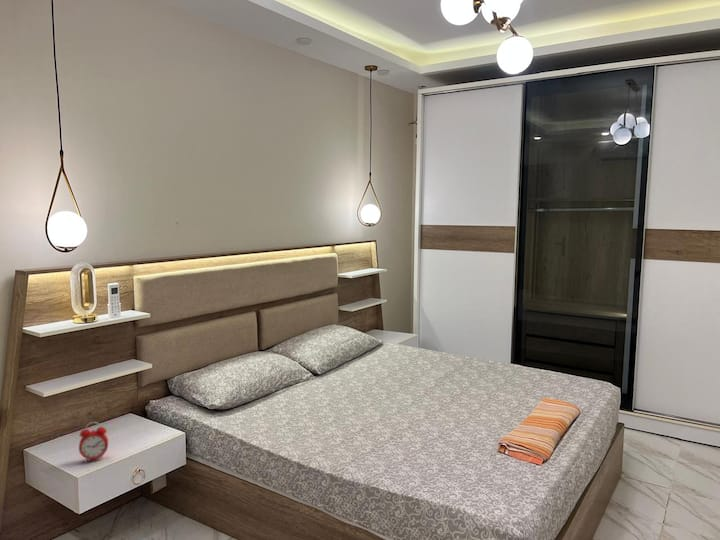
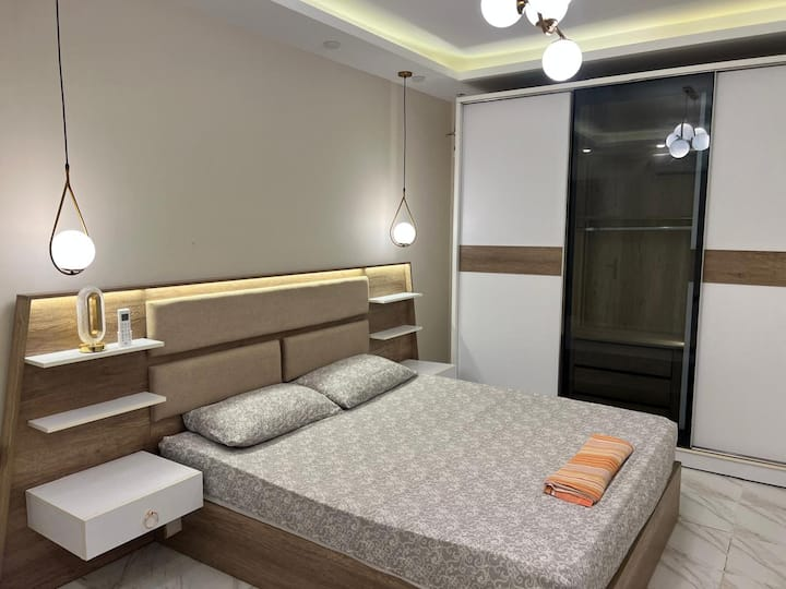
- alarm clock [78,421,109,463]
